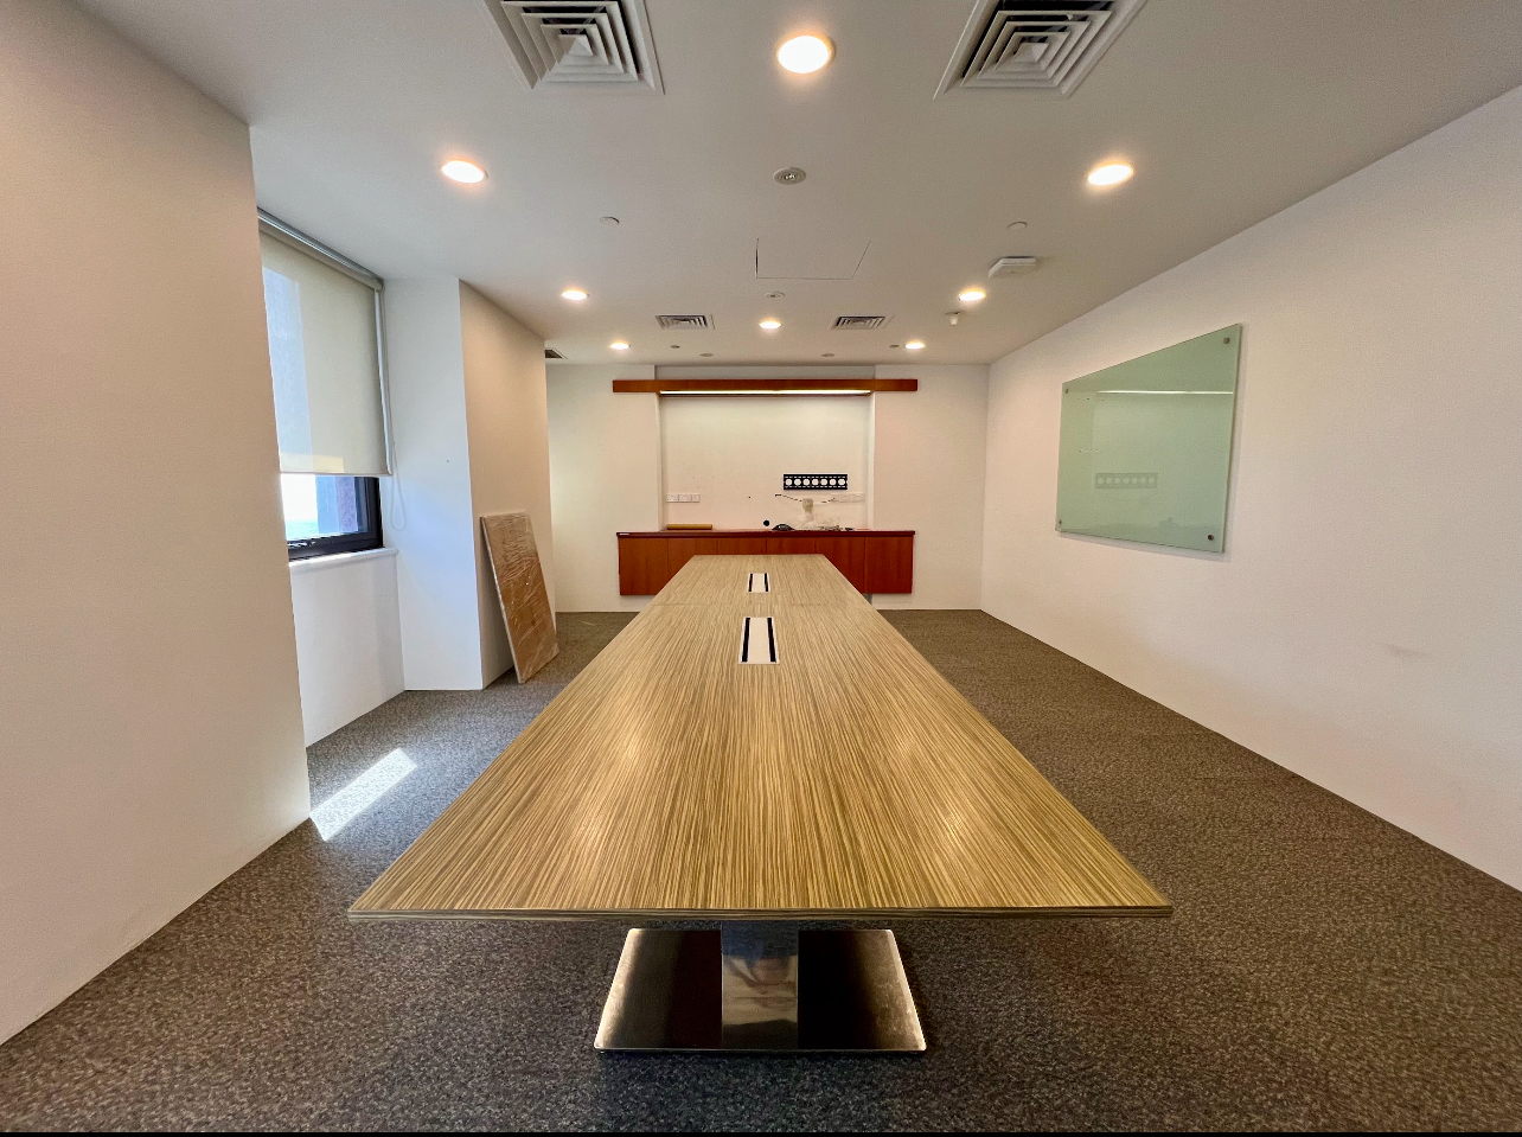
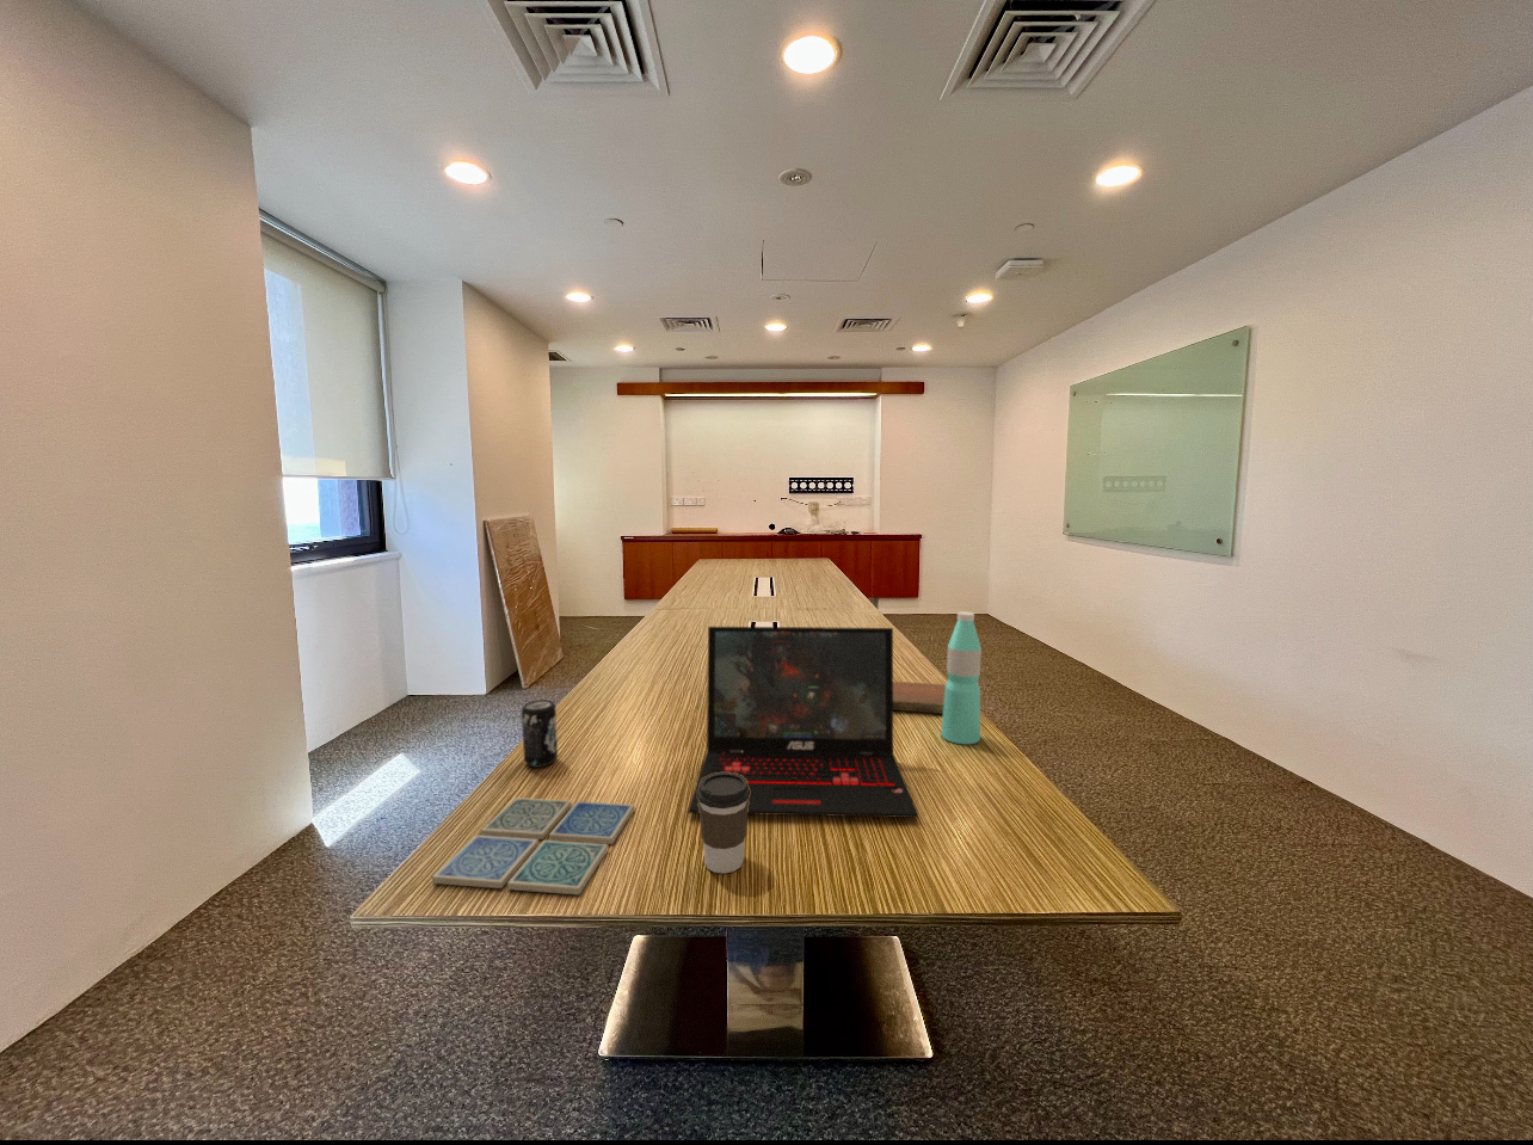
+ coffee cup [697,772,750,874]
+ beverage can [521,699,559,769]
+ water bottle [939,610,982,744]
+ laptop [687,625,920,819]
+ drink coaster [430,796,635,897]
+ notebook [893,681,946,716]
